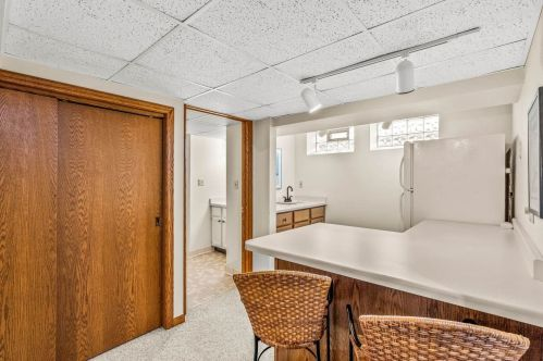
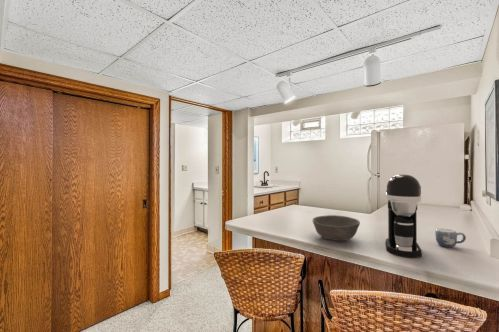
+ coffee maker [384,174,423,259]
+ mug [434,228,467,248]
+ bowl [312,214,361,242]
